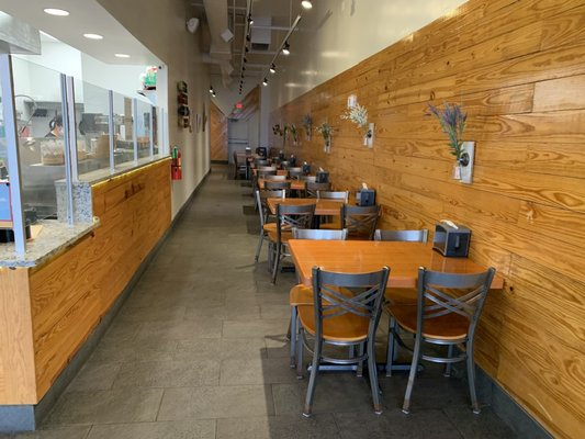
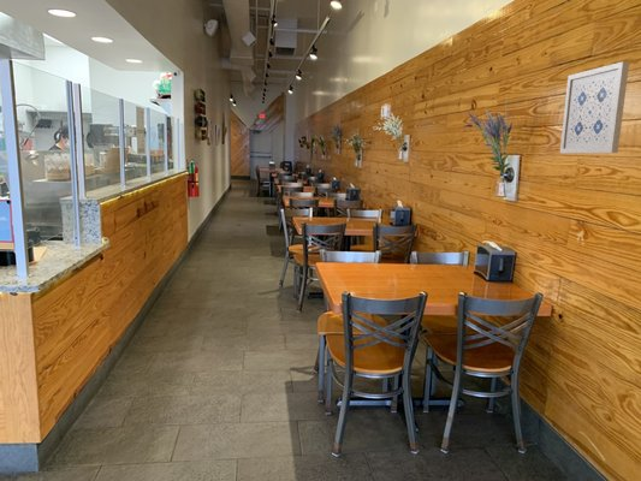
+ wall art [559,60,630,154]
